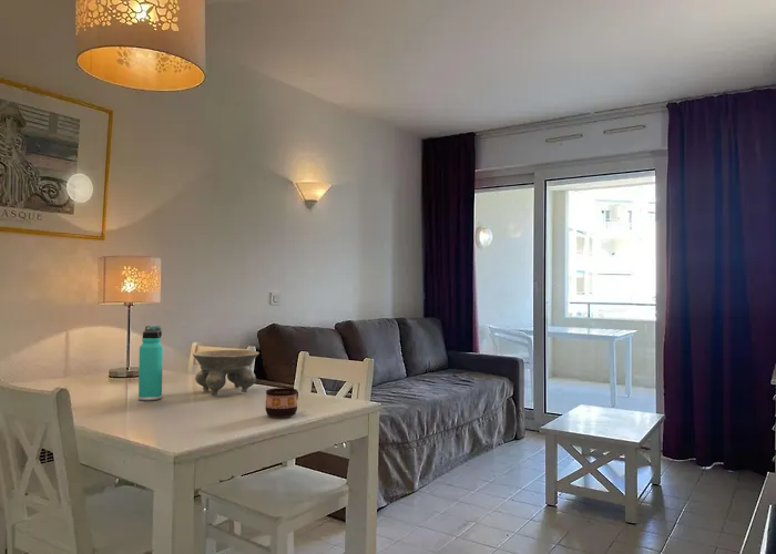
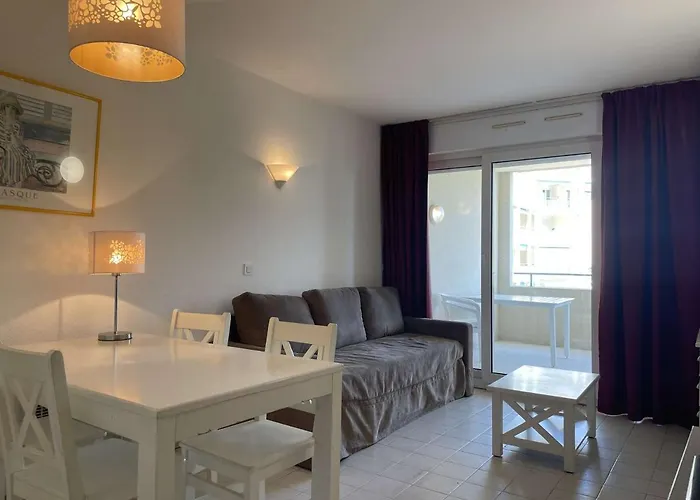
- thermos bottle [137,325,164,402]
- bowl [191,349,261,397]
- cup [264,387,299,419]
